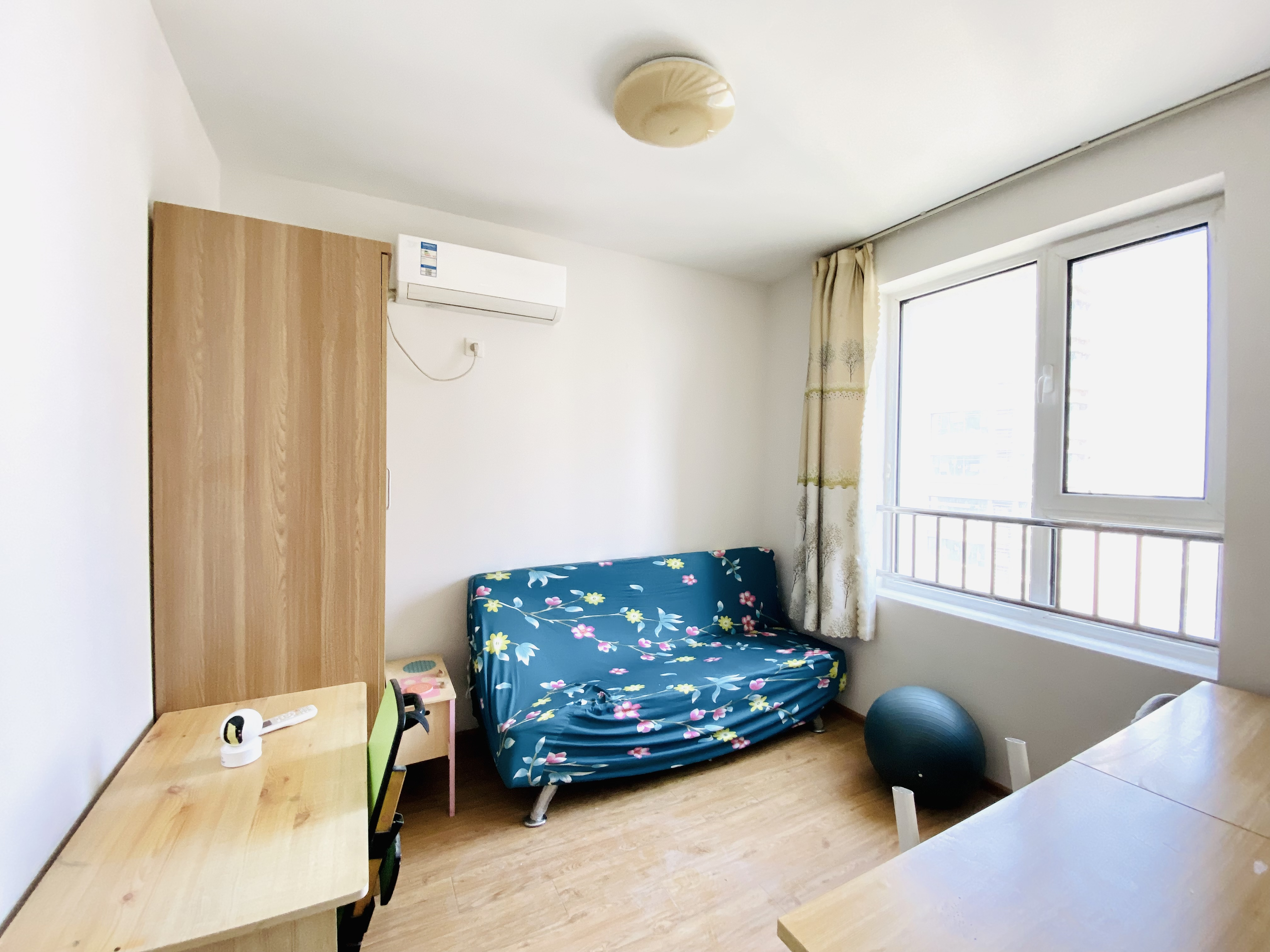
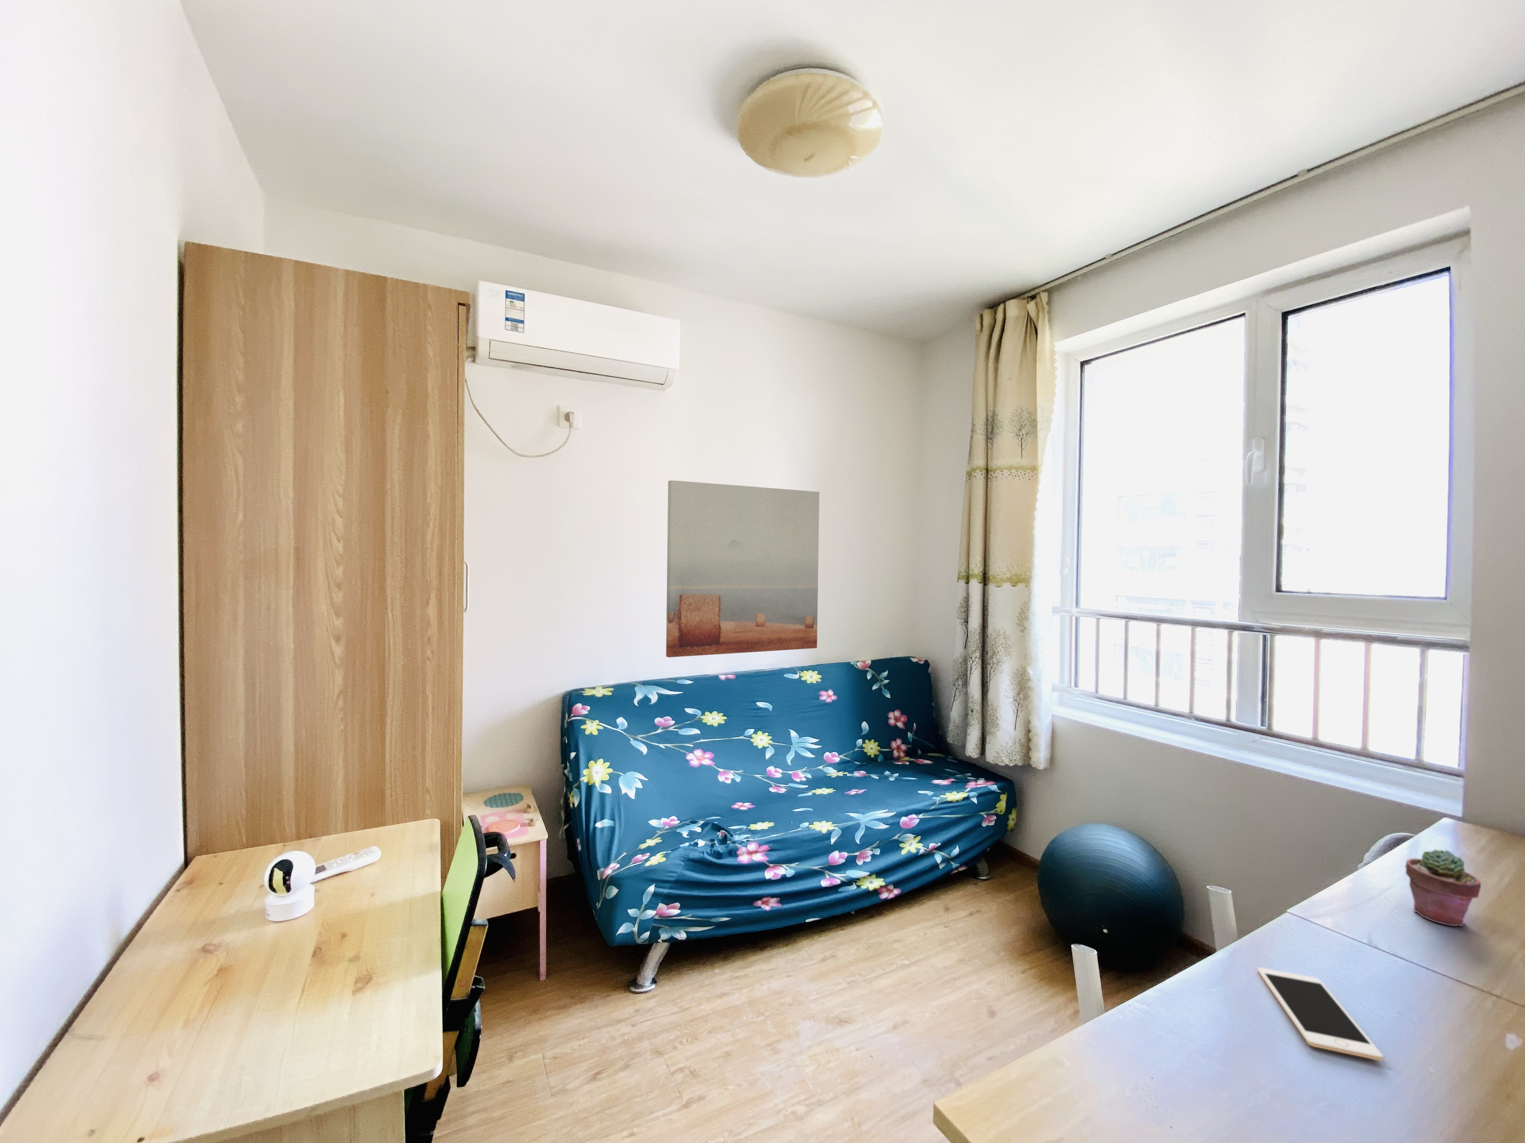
+ wall art [665,480,820,658]
+ cell phone [1257,968,1383,1061]
+ potted succulent [1405,849,1481,927]
